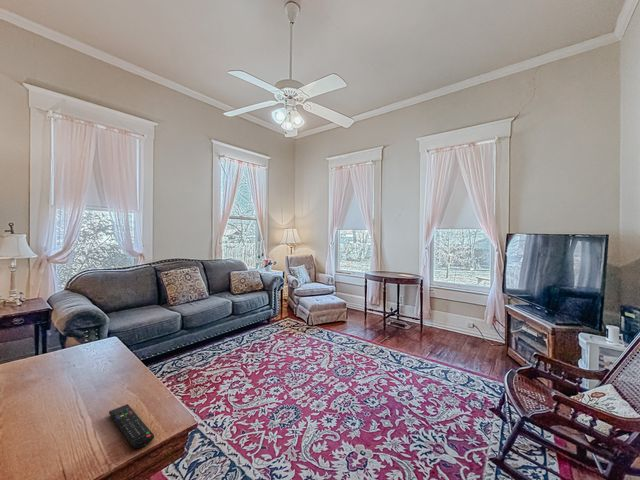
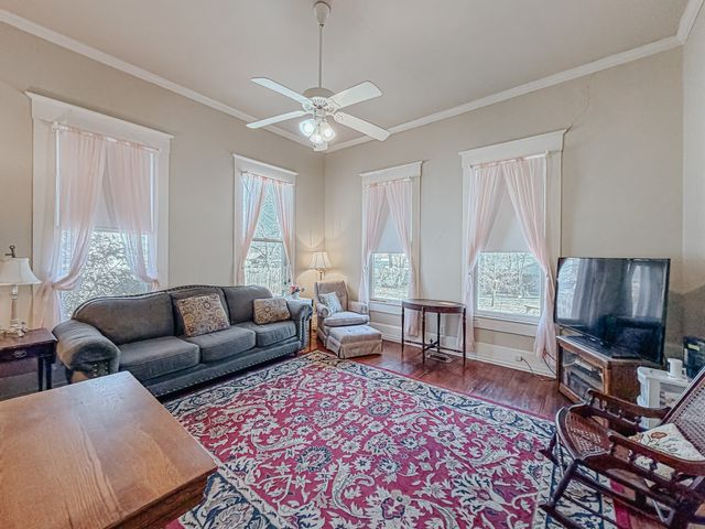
- remote control [108,403,155,449]
